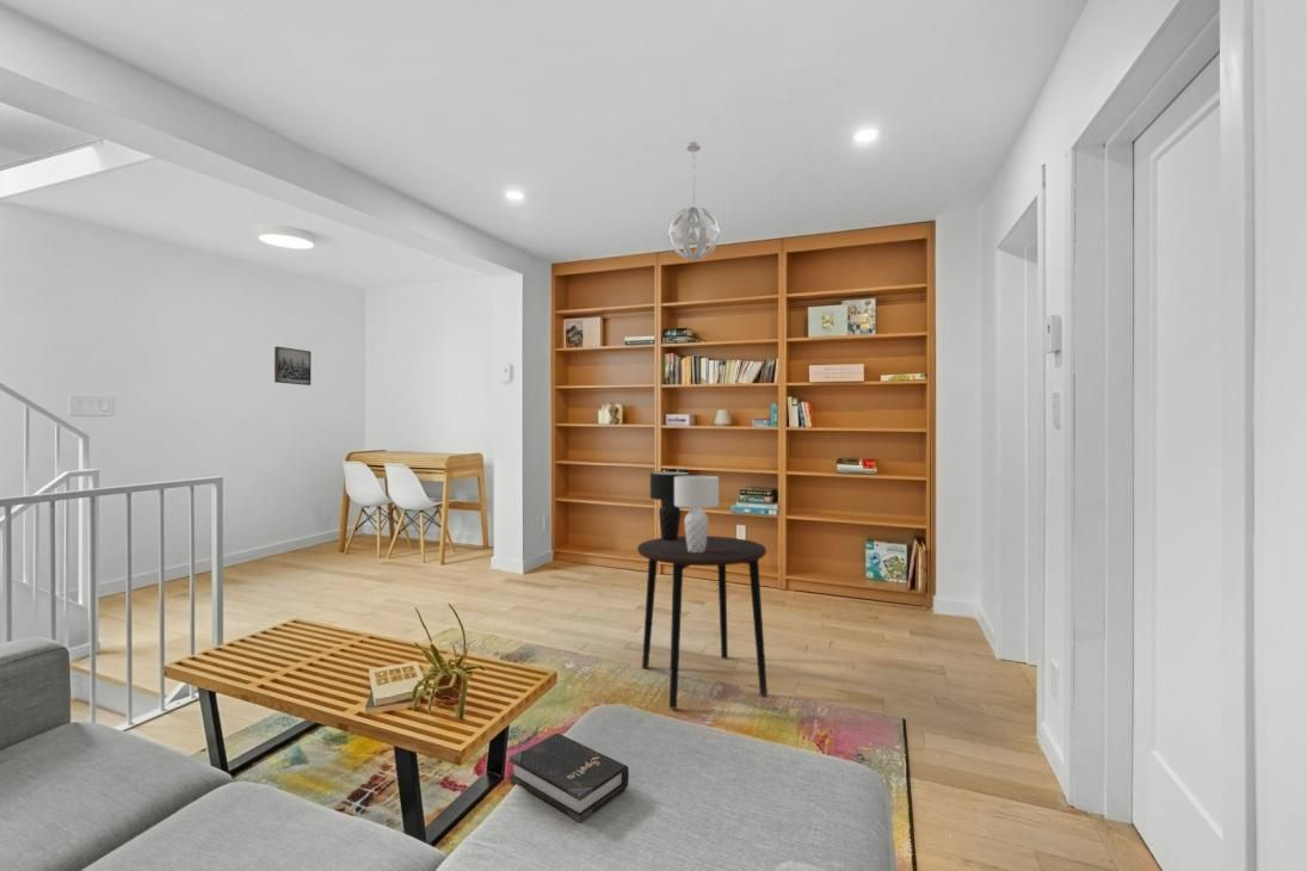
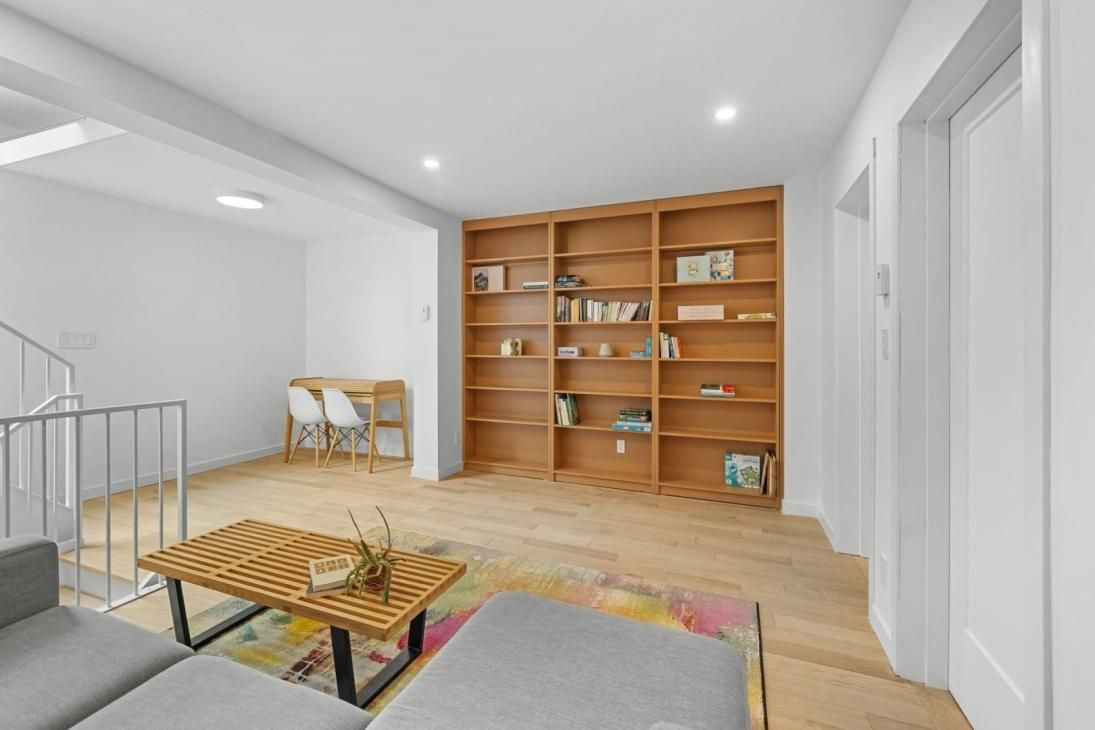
- side table [636,535,769,710]
- pendant light [667,141,721,261]
- hardback book [508,733,630,823]
- wall art [273,345,312,387]
- table lamp [649,470,720,552]
